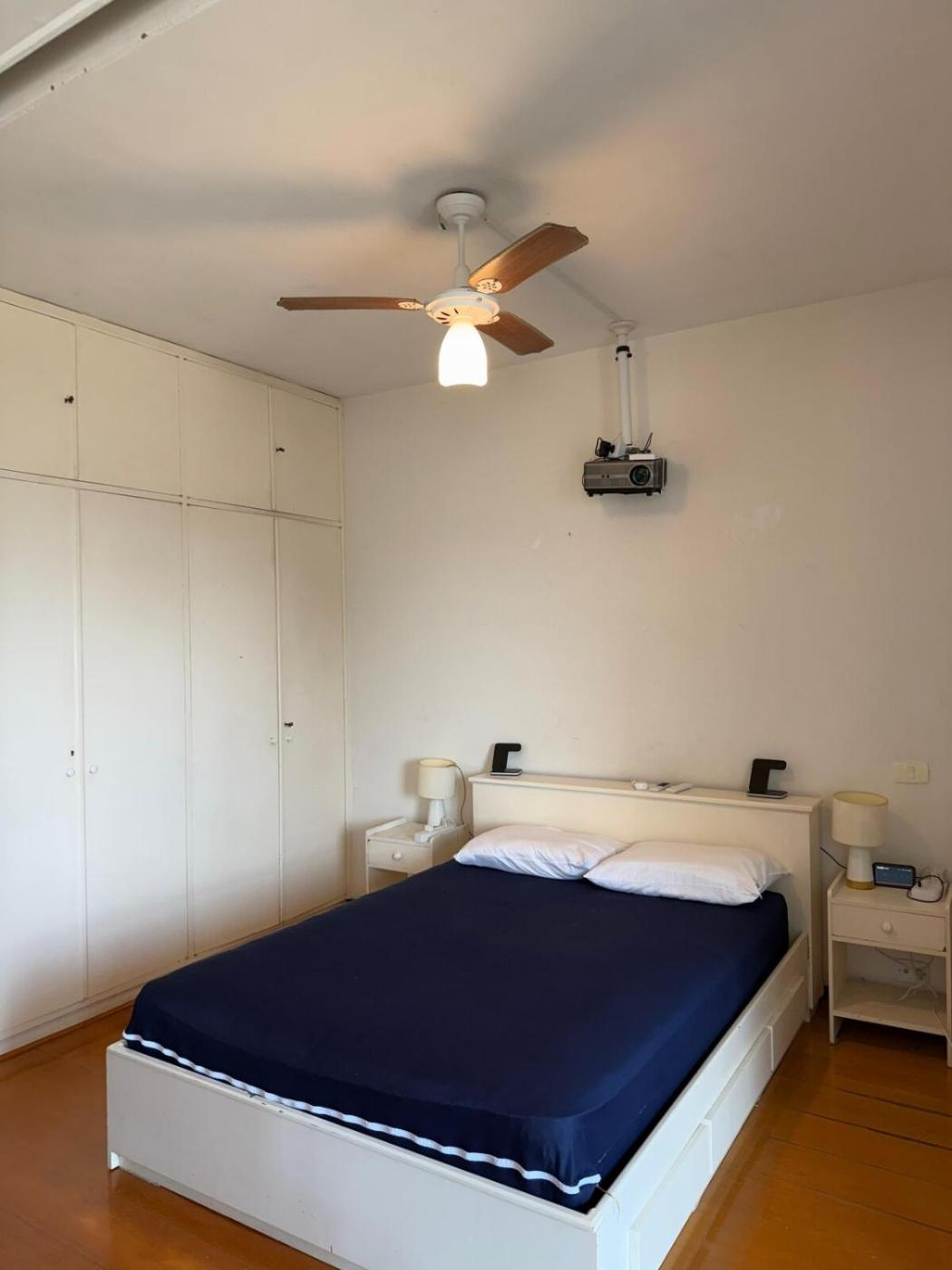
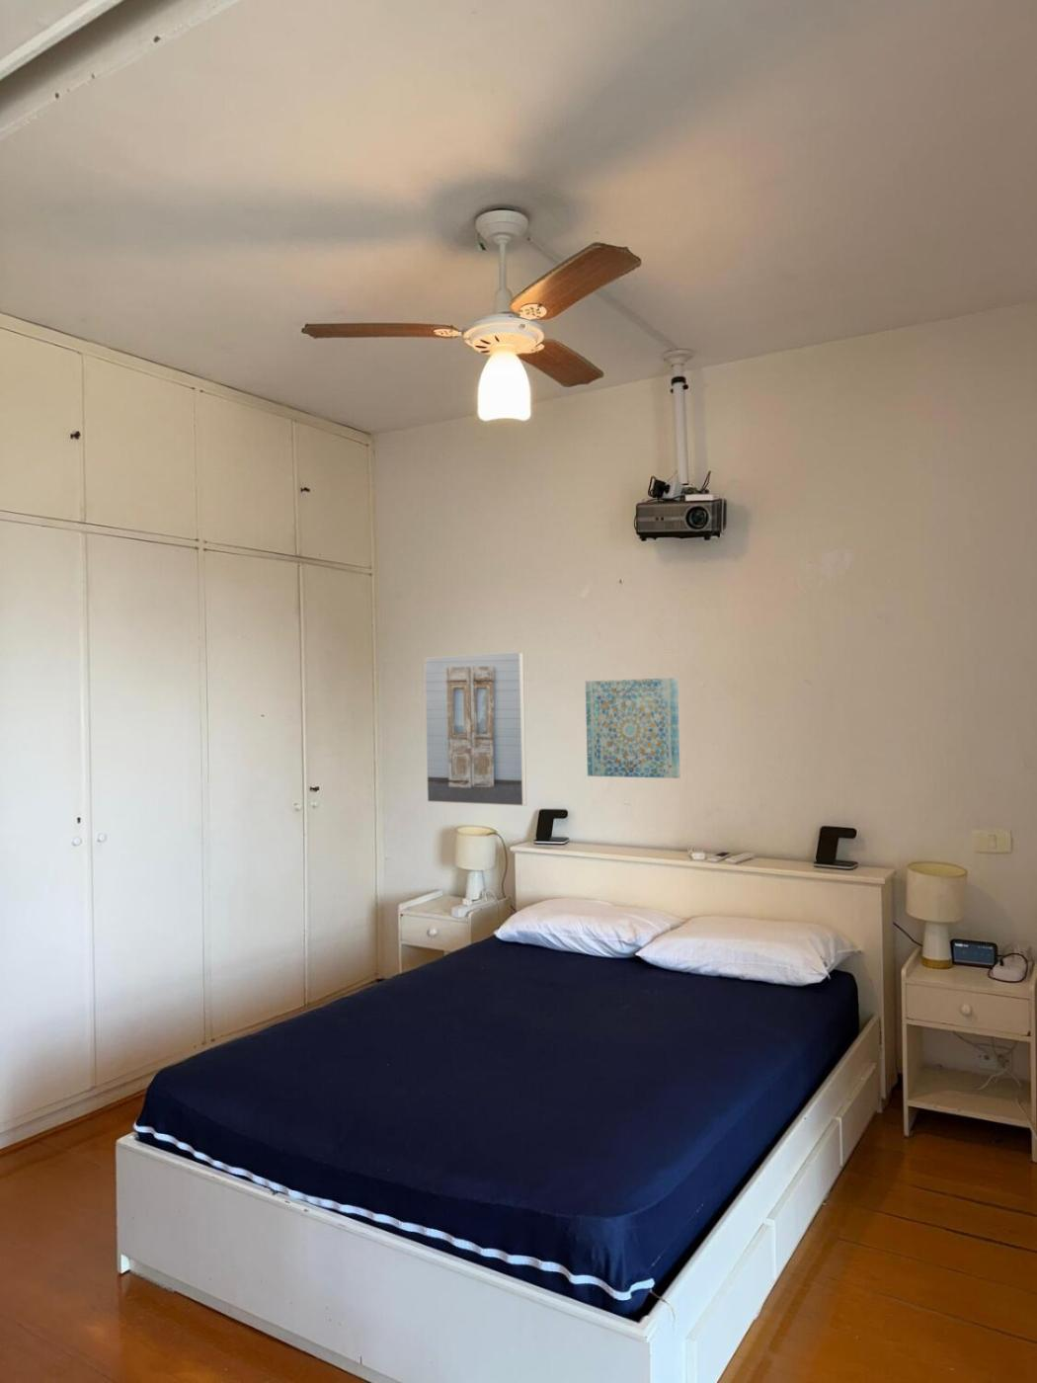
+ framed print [424,651,527,807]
+ wall art [585,676,682,780]
